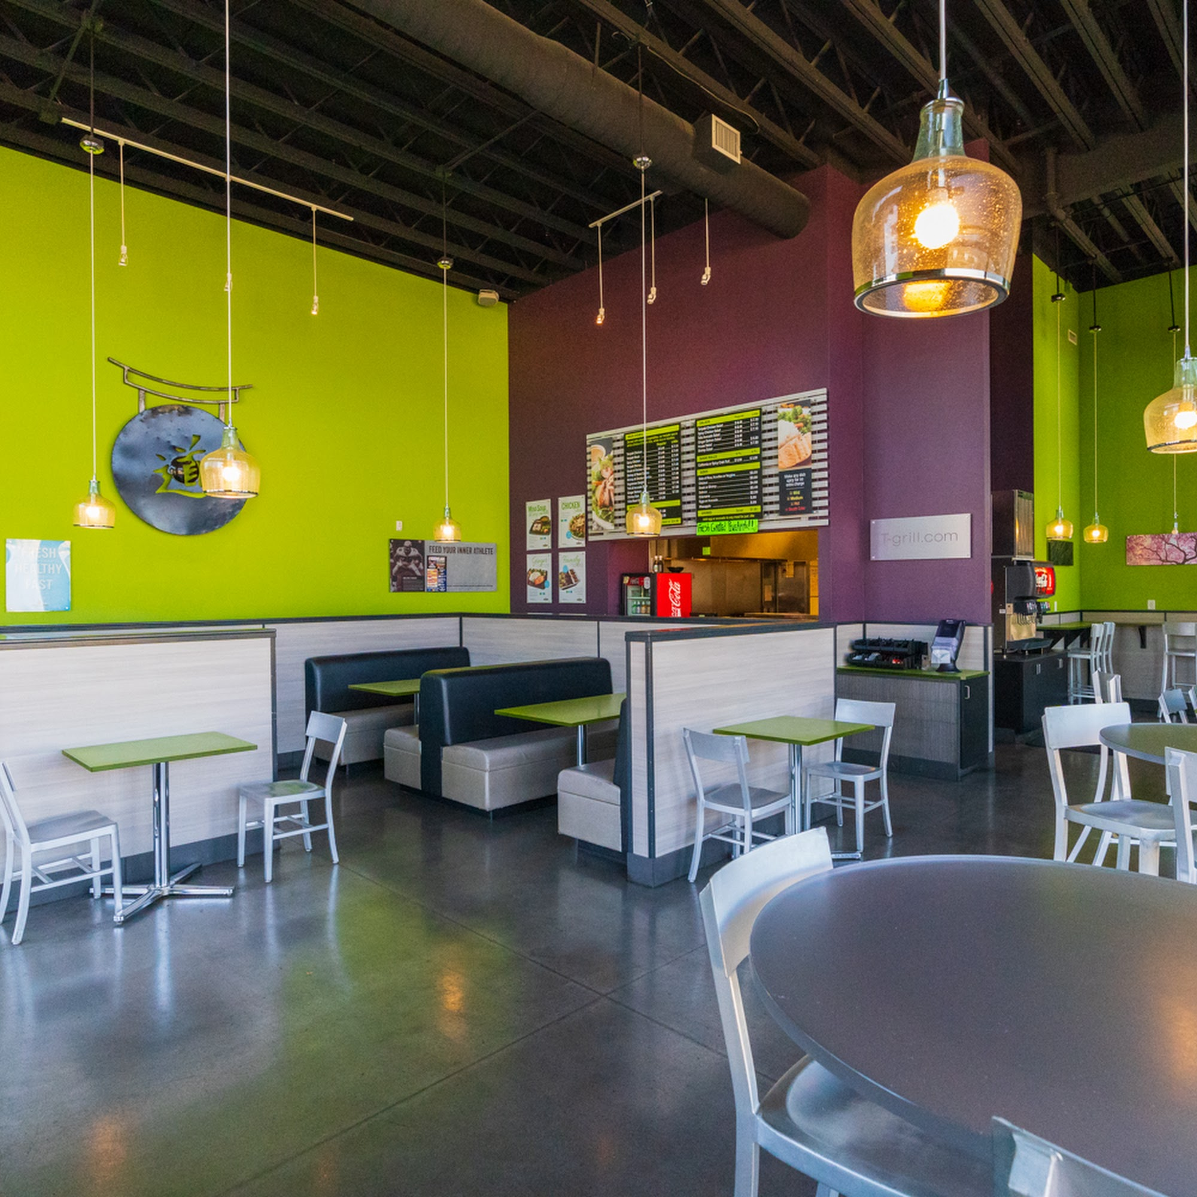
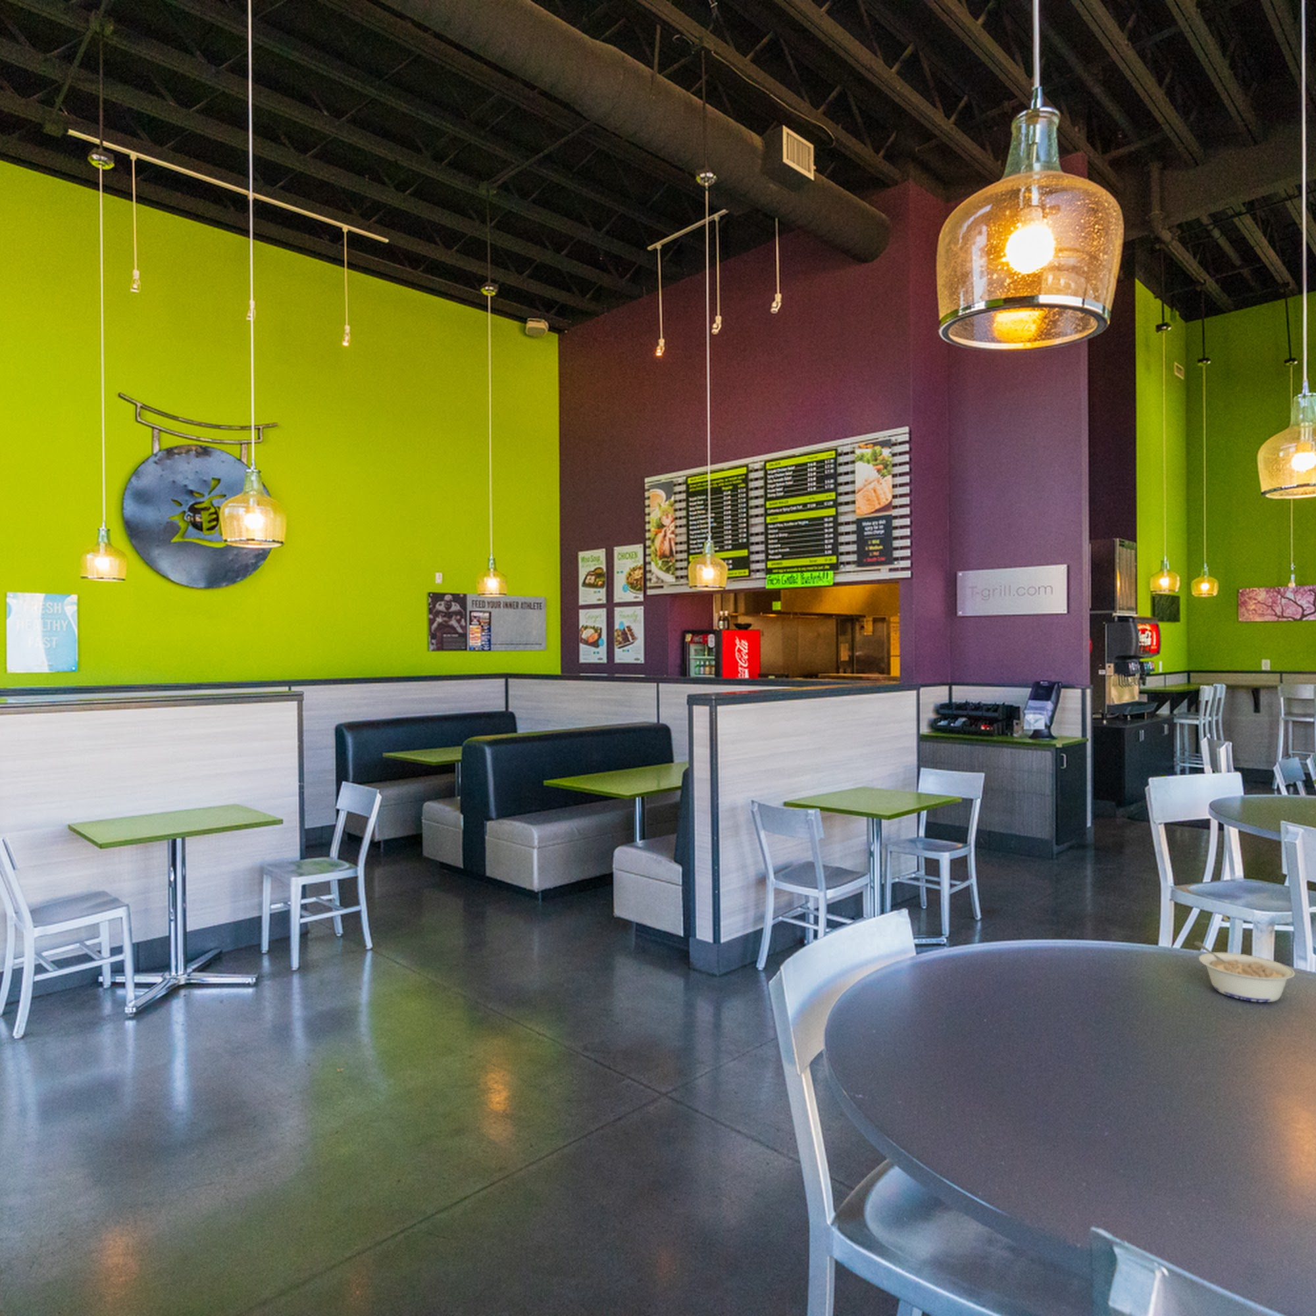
+ legume [1193,941,1297,1003]
